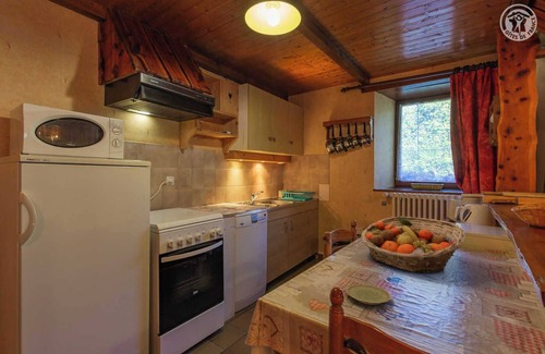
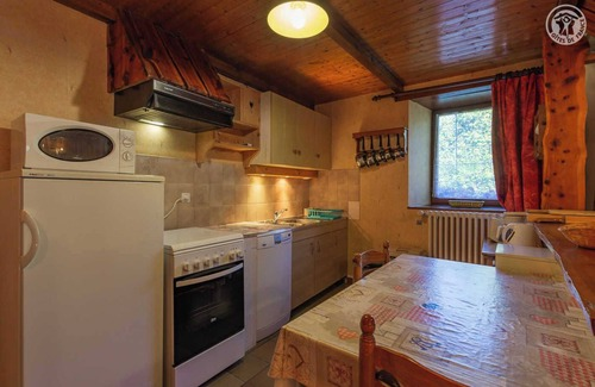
- fruit basket [360,216,467,274]
- plate [346,283,392,305]
